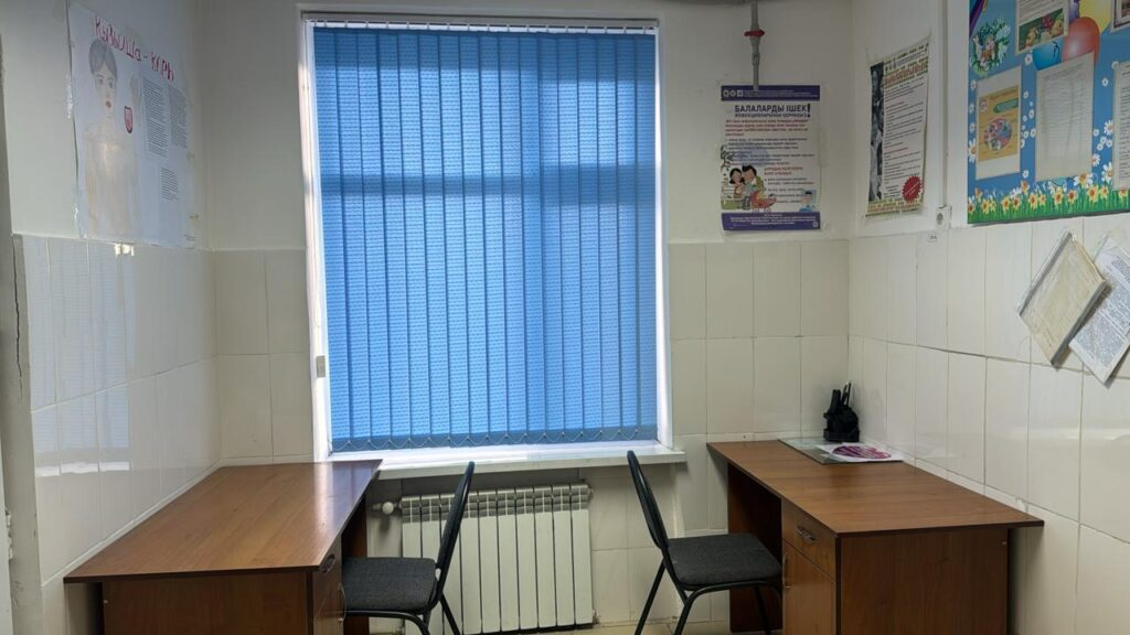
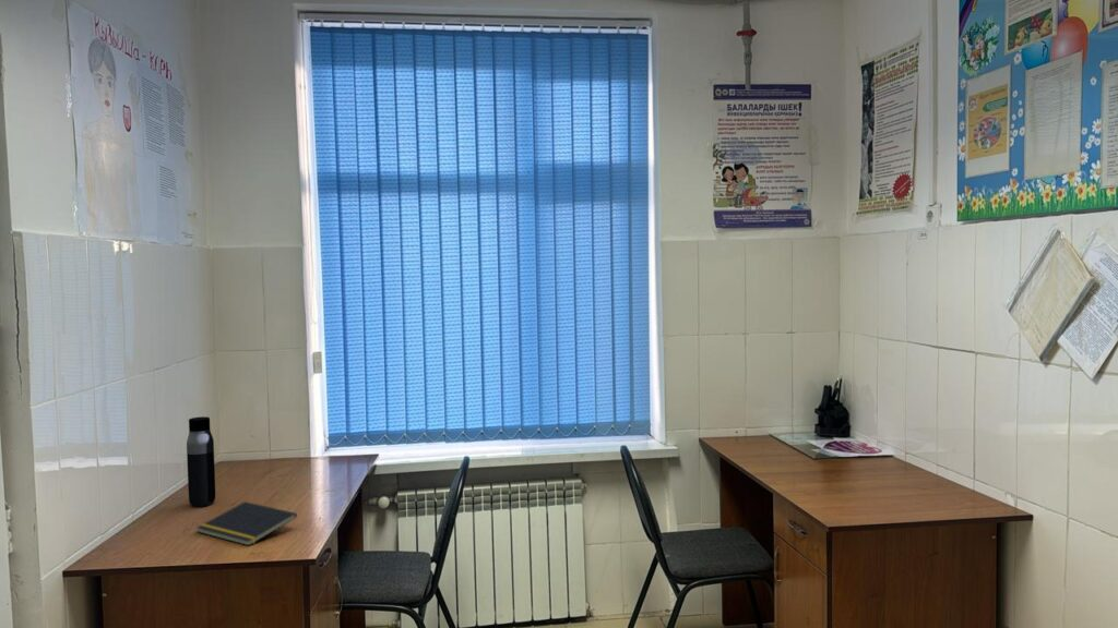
+ water bottle [186,415,216,508]
+ notepad [195,500,298,547]
